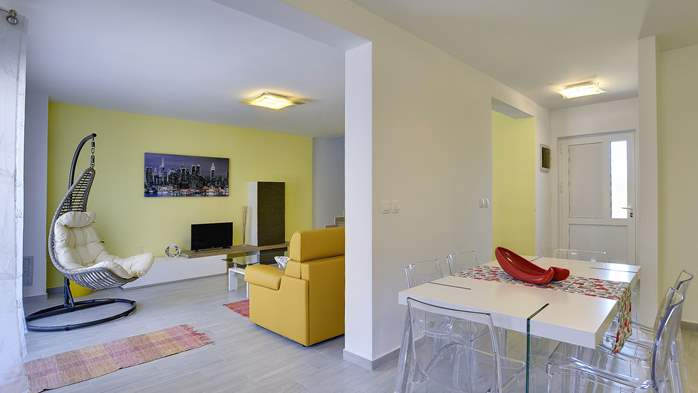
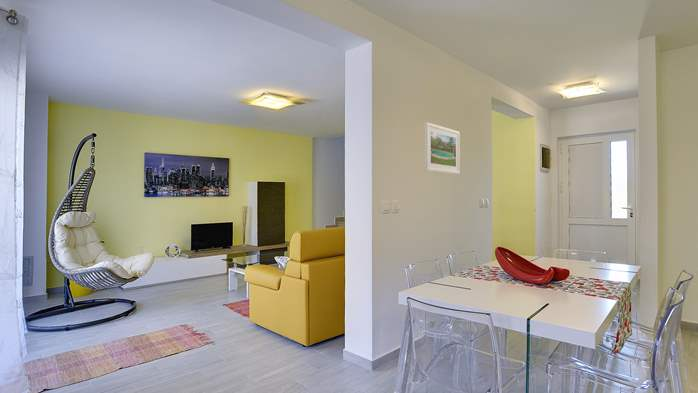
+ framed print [424,121,461,175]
